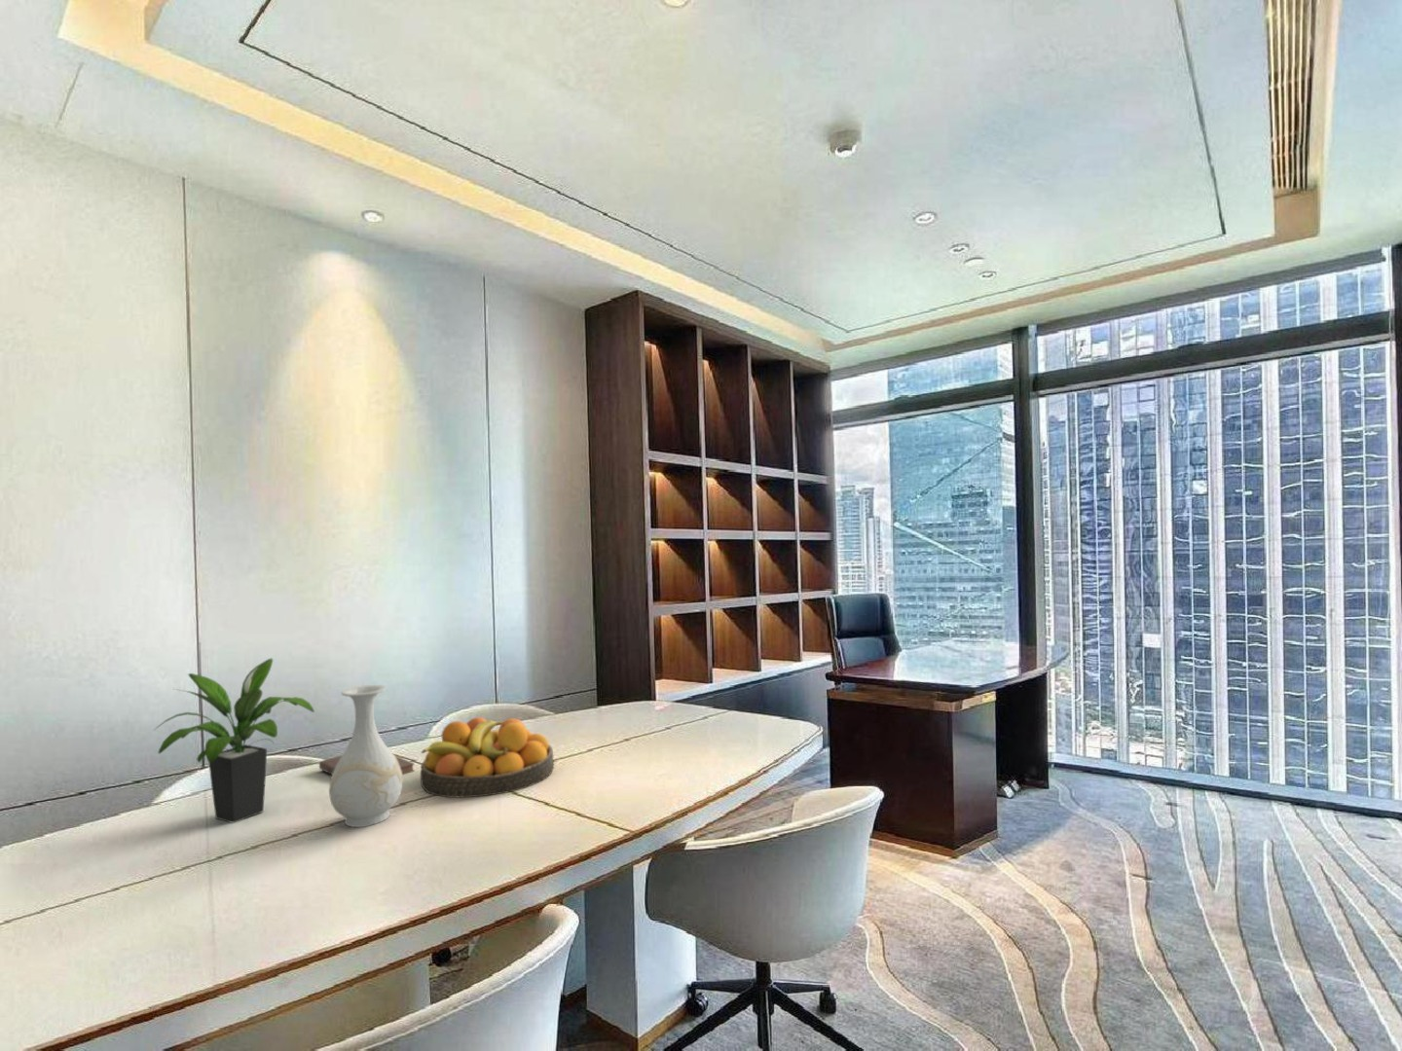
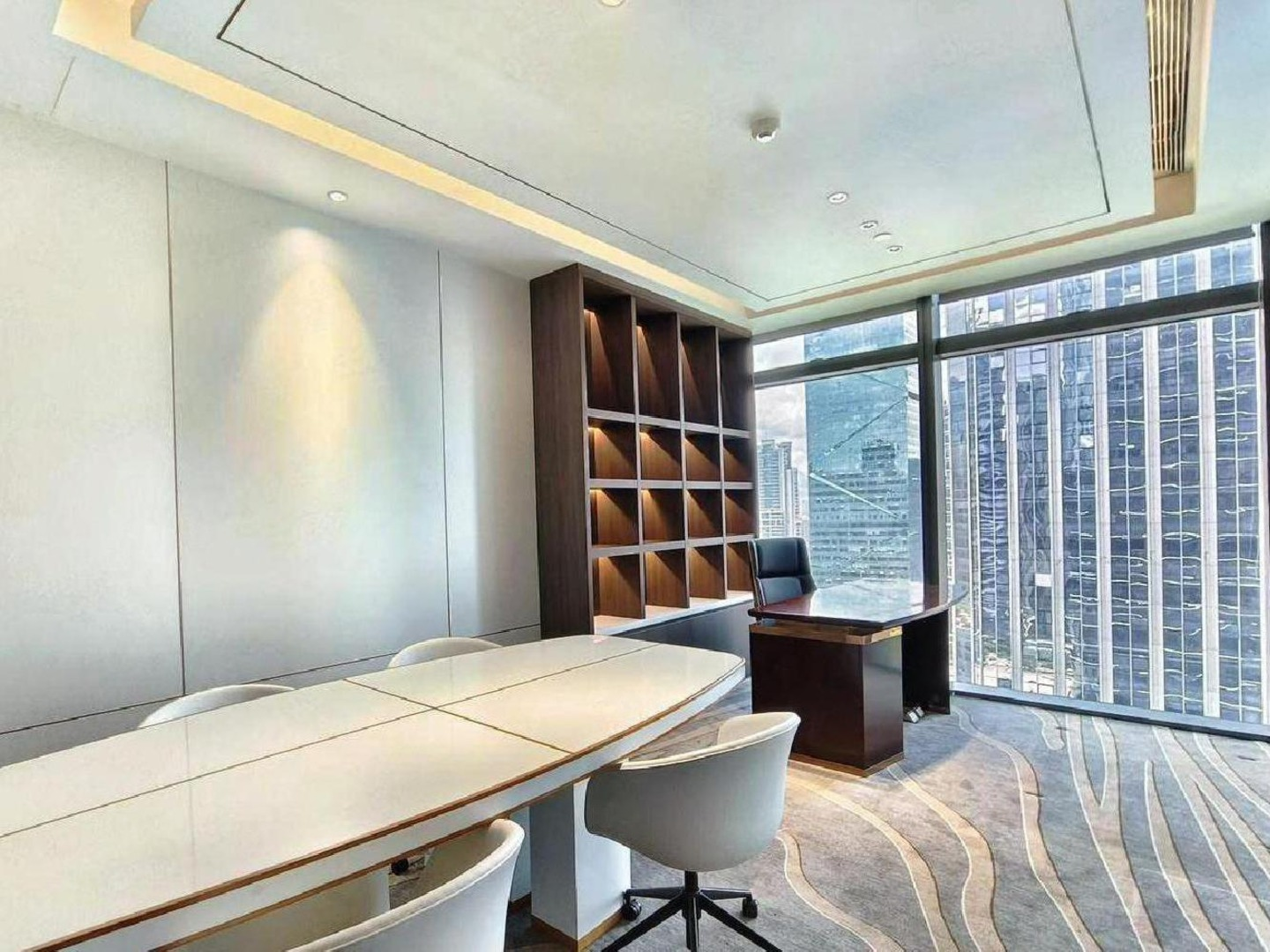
- fruit bowl [419,716,555,799]
- vase [328,684,404,828]
- book [318,754,416,776]
- potted plant [153,658,316,825]
